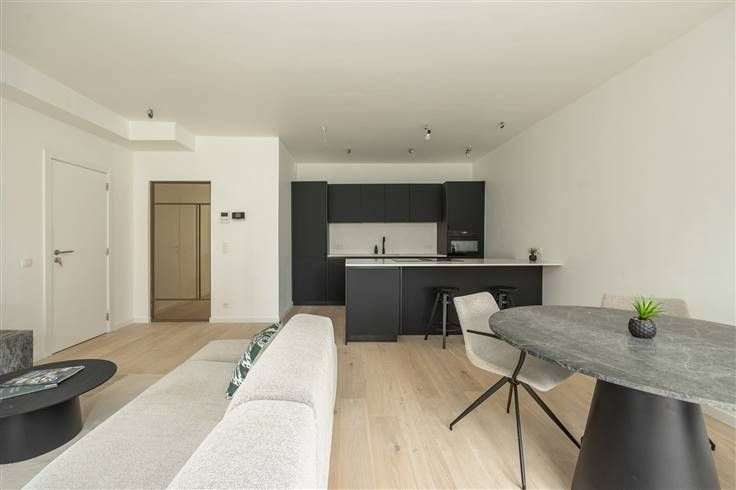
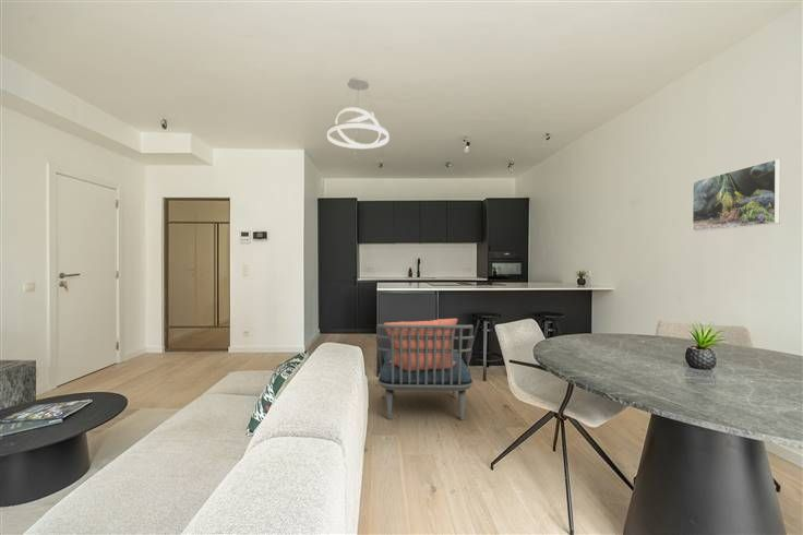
+ armchair [374,318,475,421]
+ pendant light [326,76,389,150]
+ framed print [692,158,781,234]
